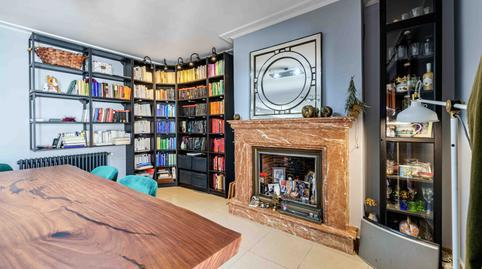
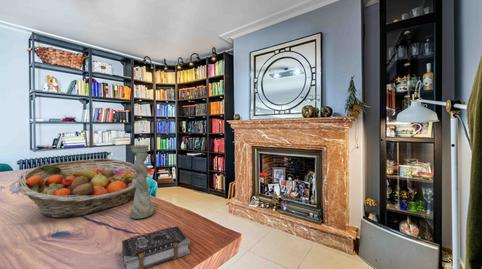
+ book [121,225,191,269]
+ vase [129,144,155,220]
+ fruit basket [16,158,137,219]
